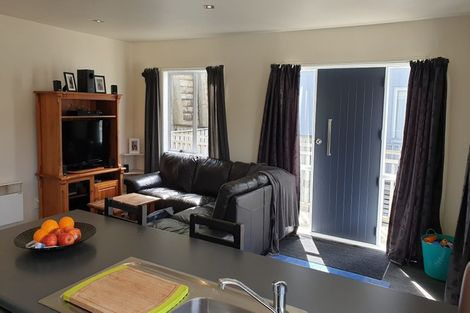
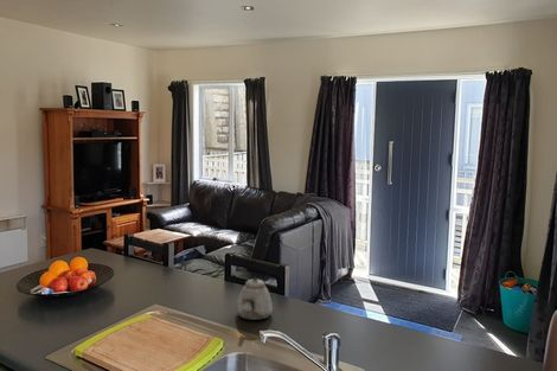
+ teapot [236,276,274,321]
